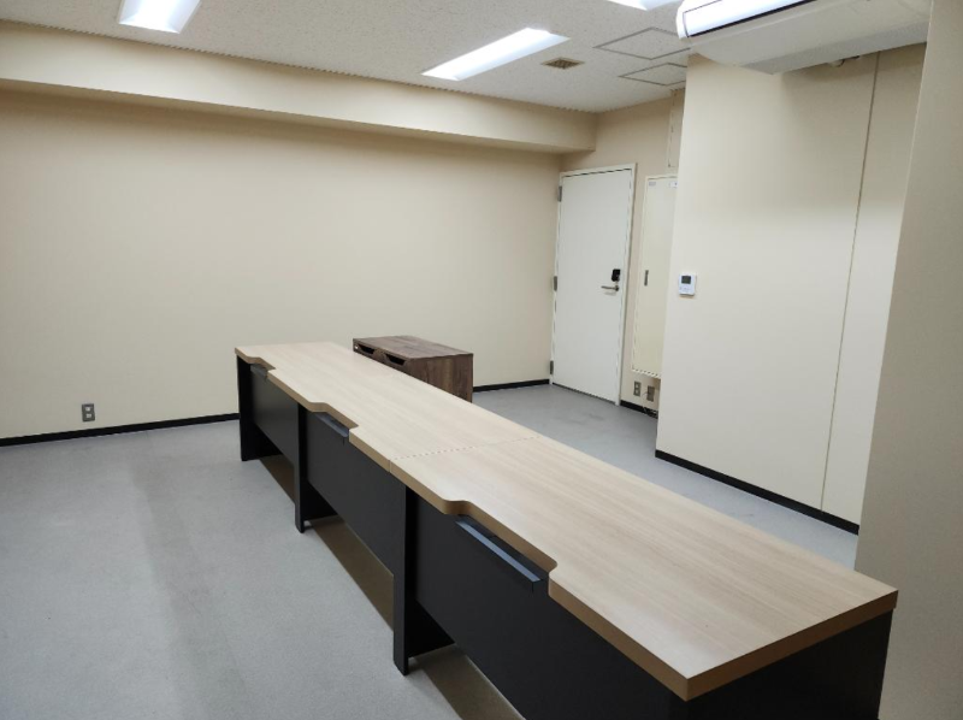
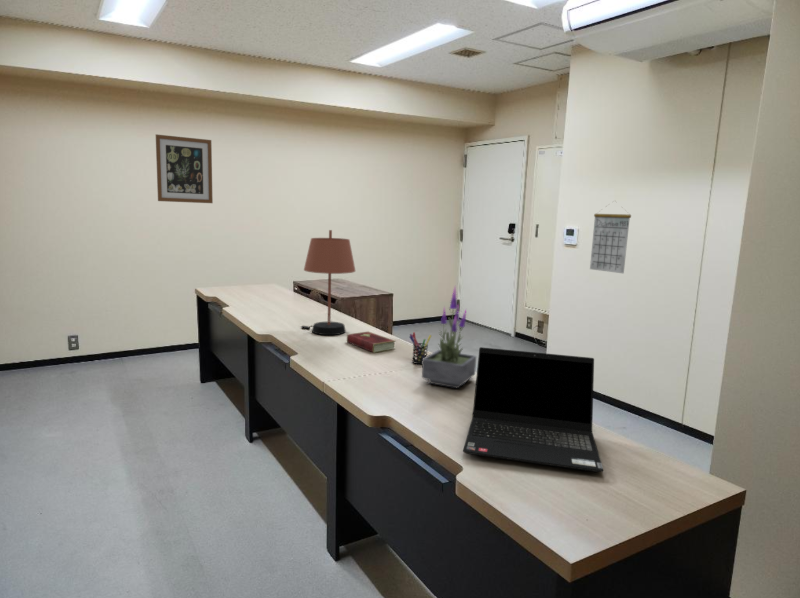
+ pen holder [409,331,432,365]
+ potted plant [421,285,477,389]
+ calendar [589,199,632,275]
+ hardcover book [346,331,397,354]
+ table lamp [300,229,356,336]
+ wall art [155,133,214,204]
+ laptop computer [462,346,604,473]
